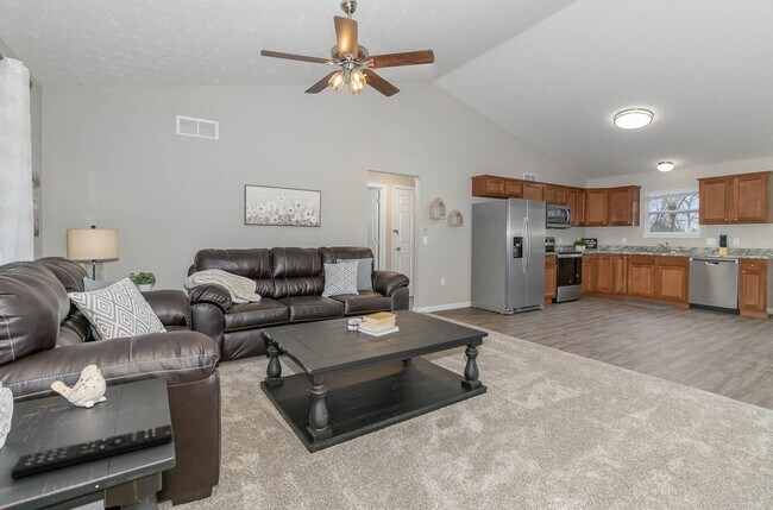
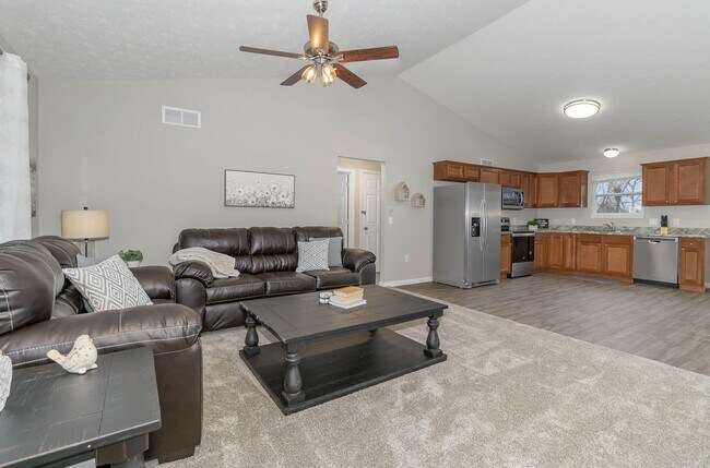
- remote control [10,423,175,480]
